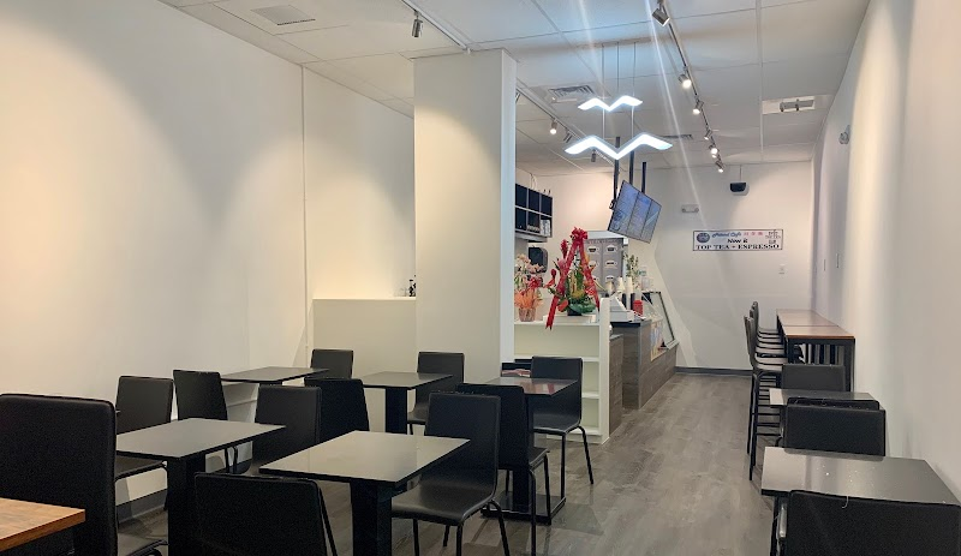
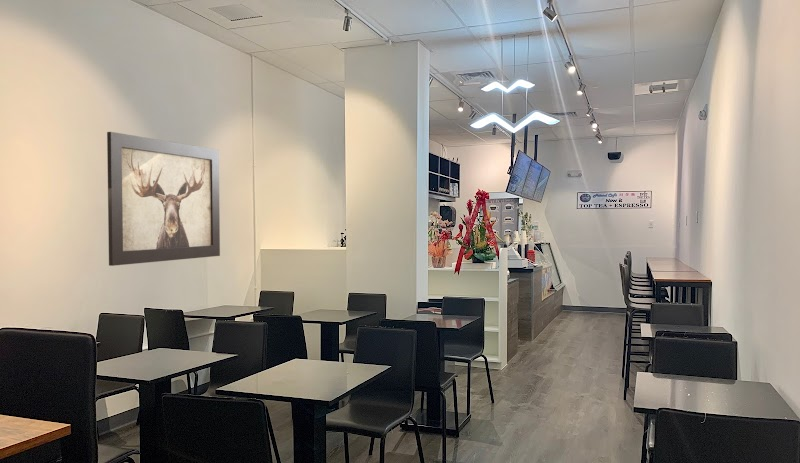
+ wall art [106,131,221,267]
